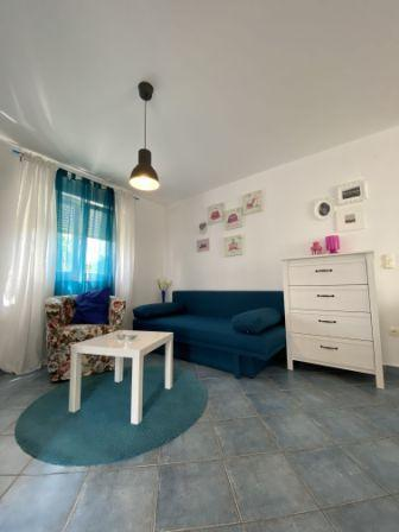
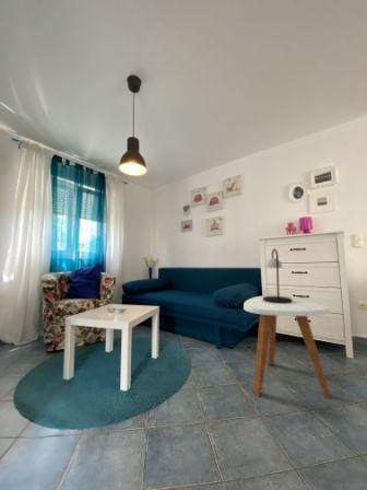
+ side table [242,295,331,399]
+ table lamp [263,247,293,304]
